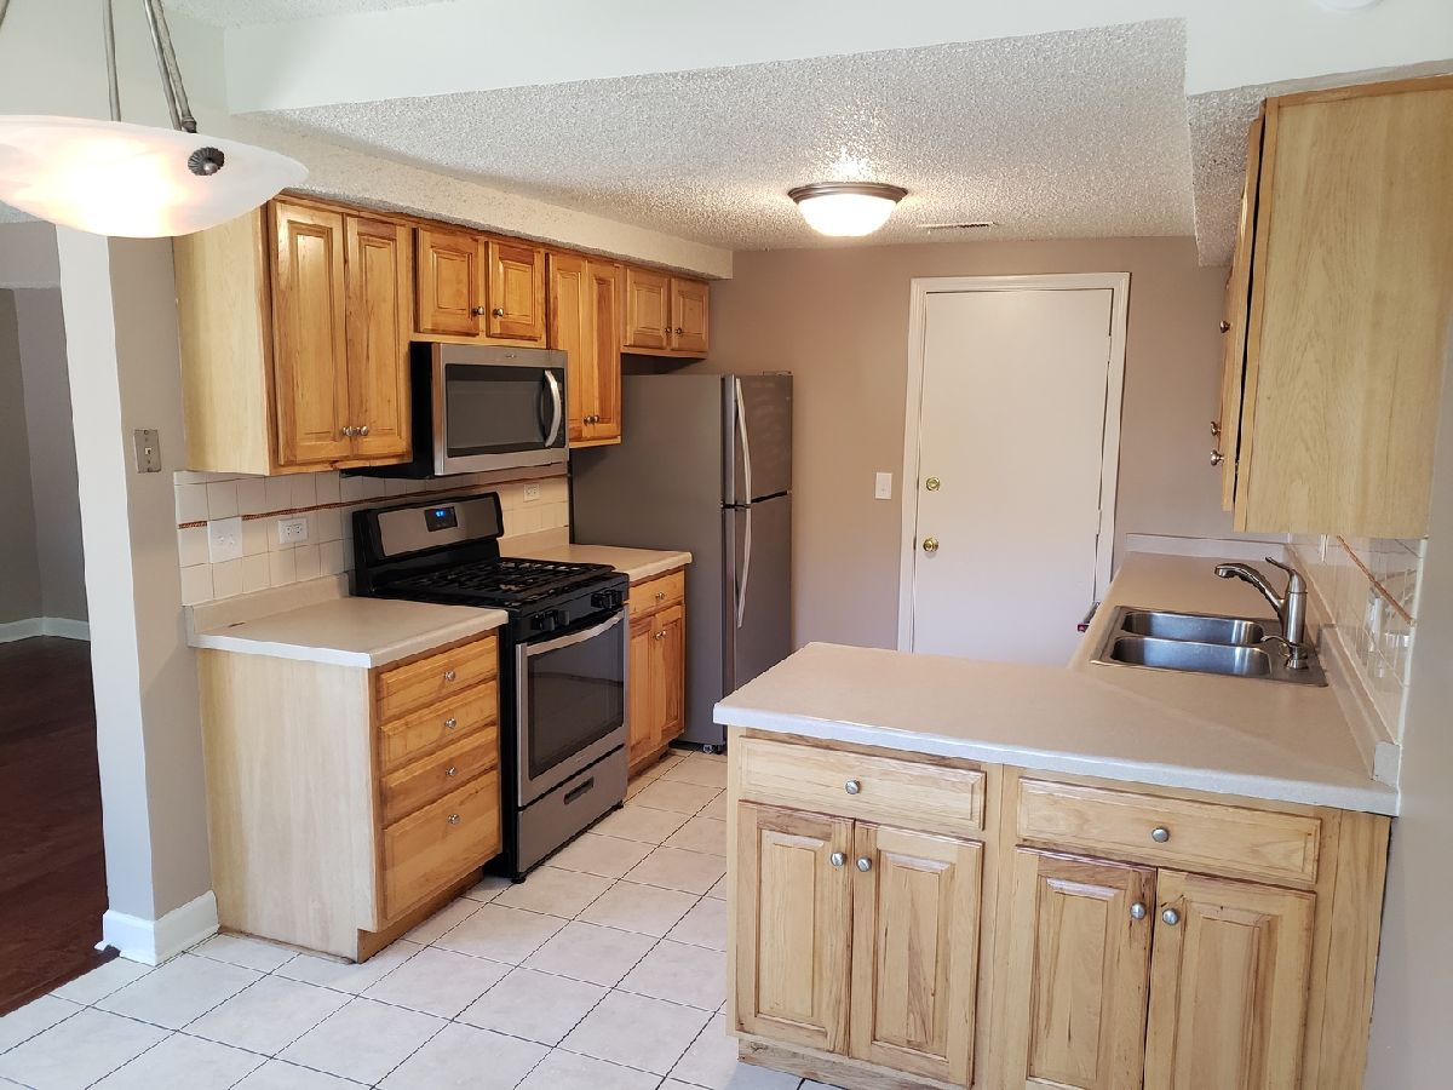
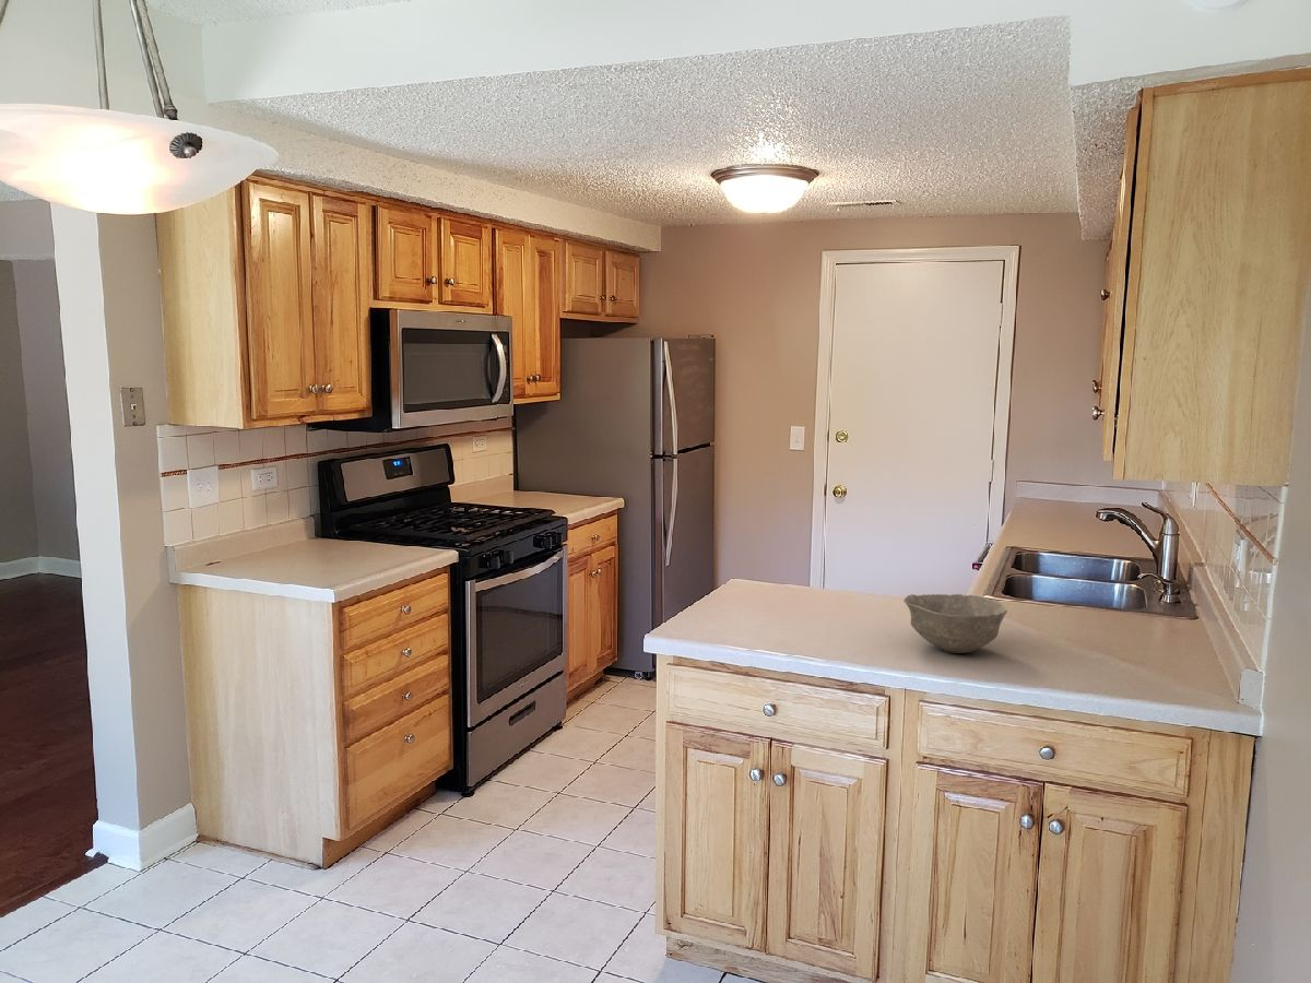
+ bowl [903,593,1008,654]
